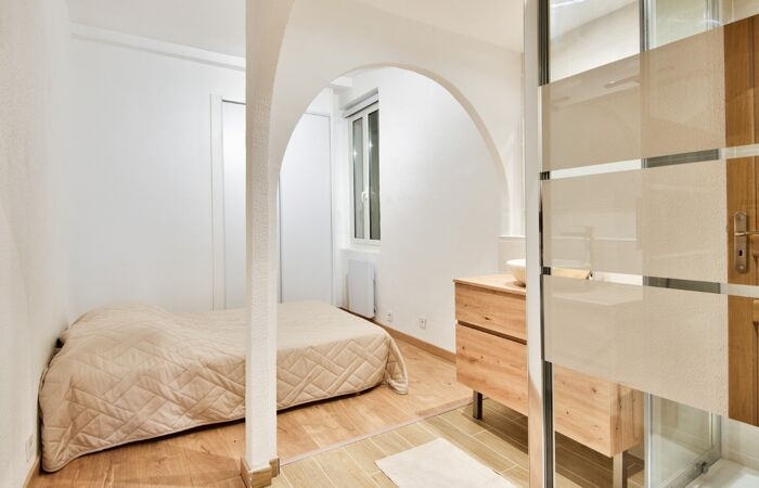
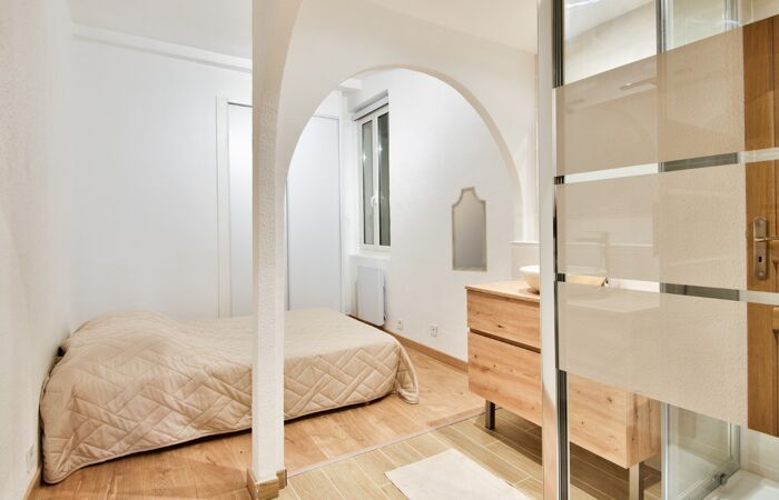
+ home mirror [451,186,489,273]
